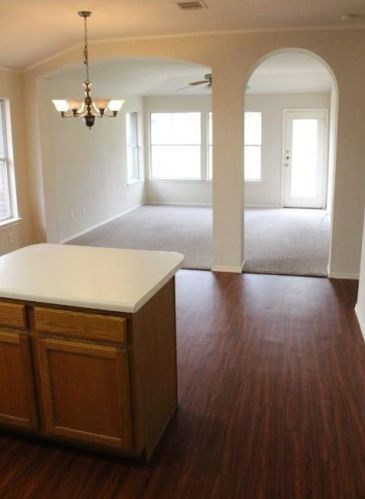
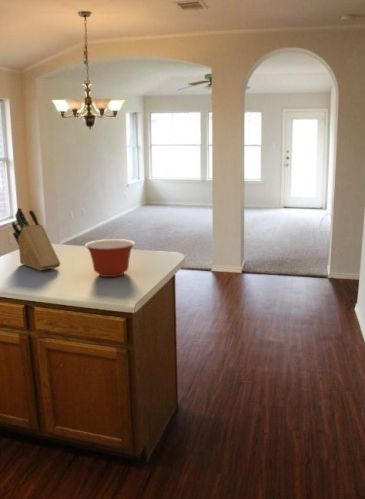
+ knife block [11,207,62,272]
+ mixing bowl [84,238,136,278]
